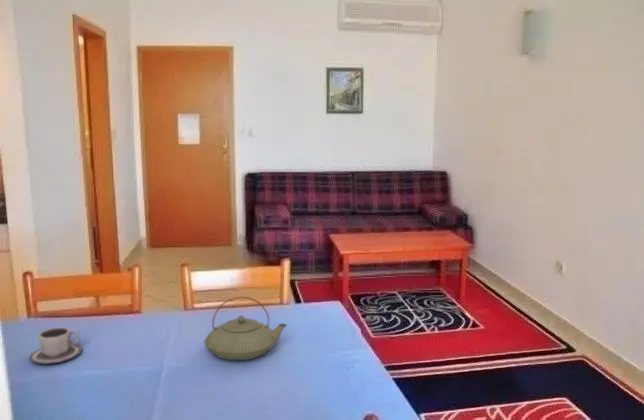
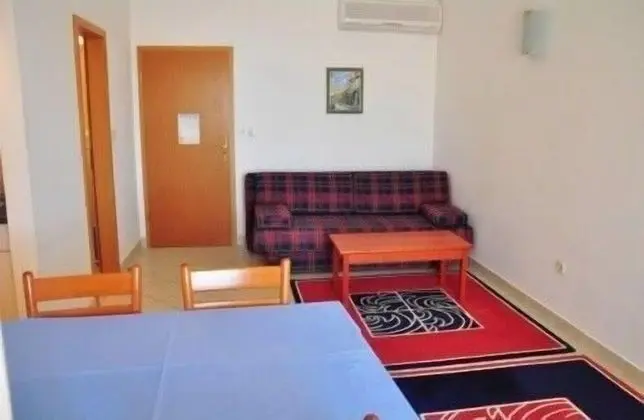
- teapot [203,296,288,361]
- cup [28,326,83,365]
